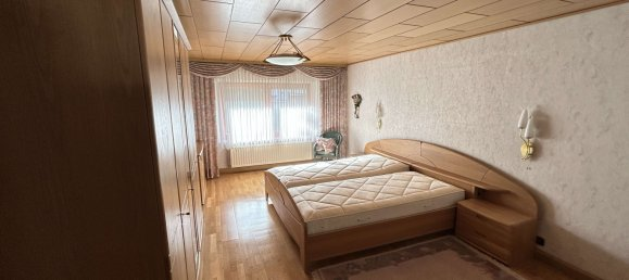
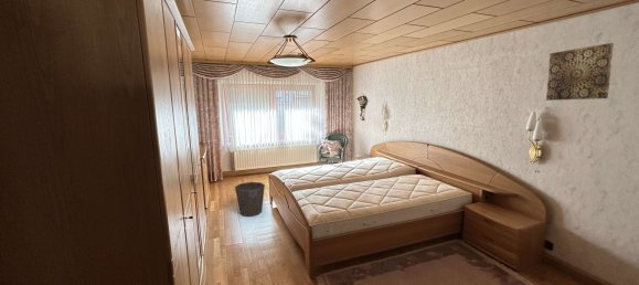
+ waste bin [234,181,266,218]
+ wall art [545,42,615,102]
